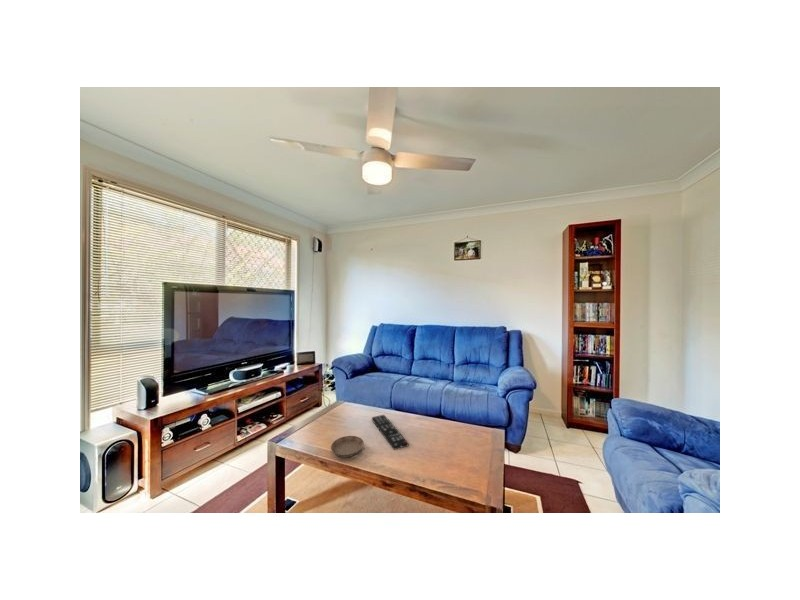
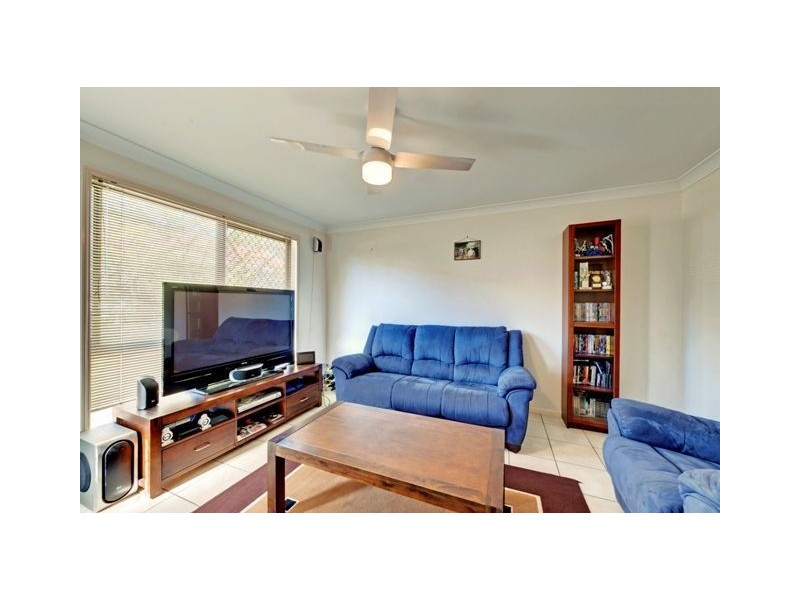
- remote control [371,414,409,451]
- saucer [330,435,365,458]
